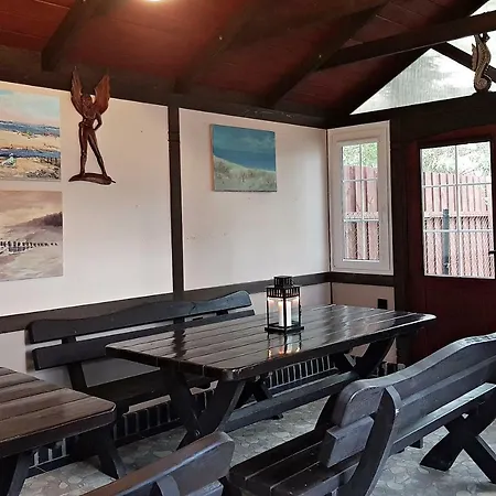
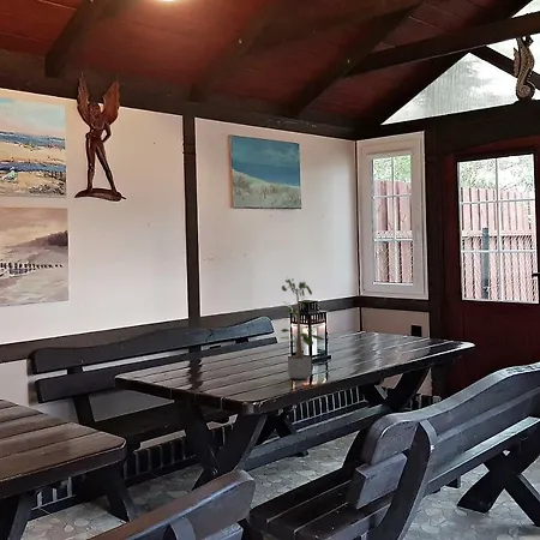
+ potted plant [280,276,325,380]
